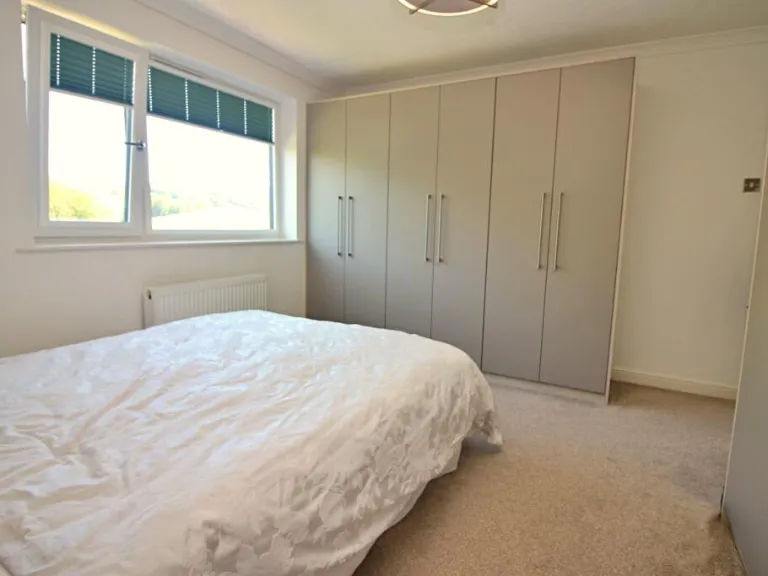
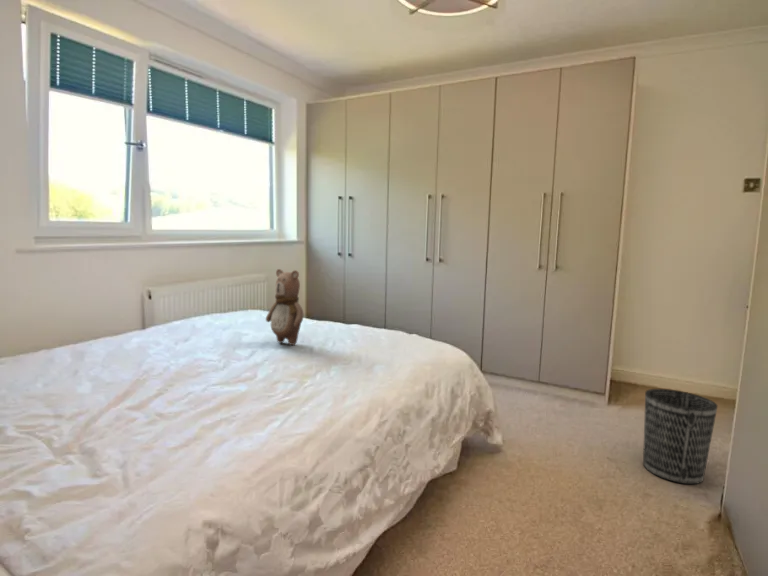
+ wastebasket [642,388,719,485]
+ teddy bear [265,268,304,346]
